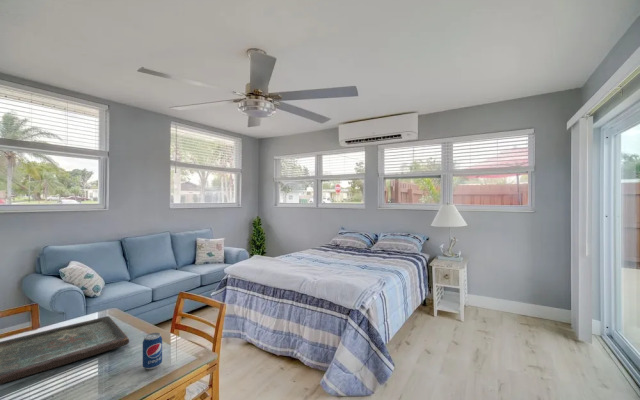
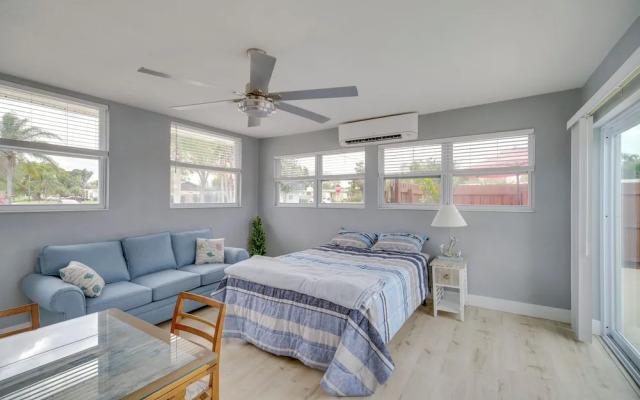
- board game [0,315,130,385]
- beverage can [142,332,163,370]
